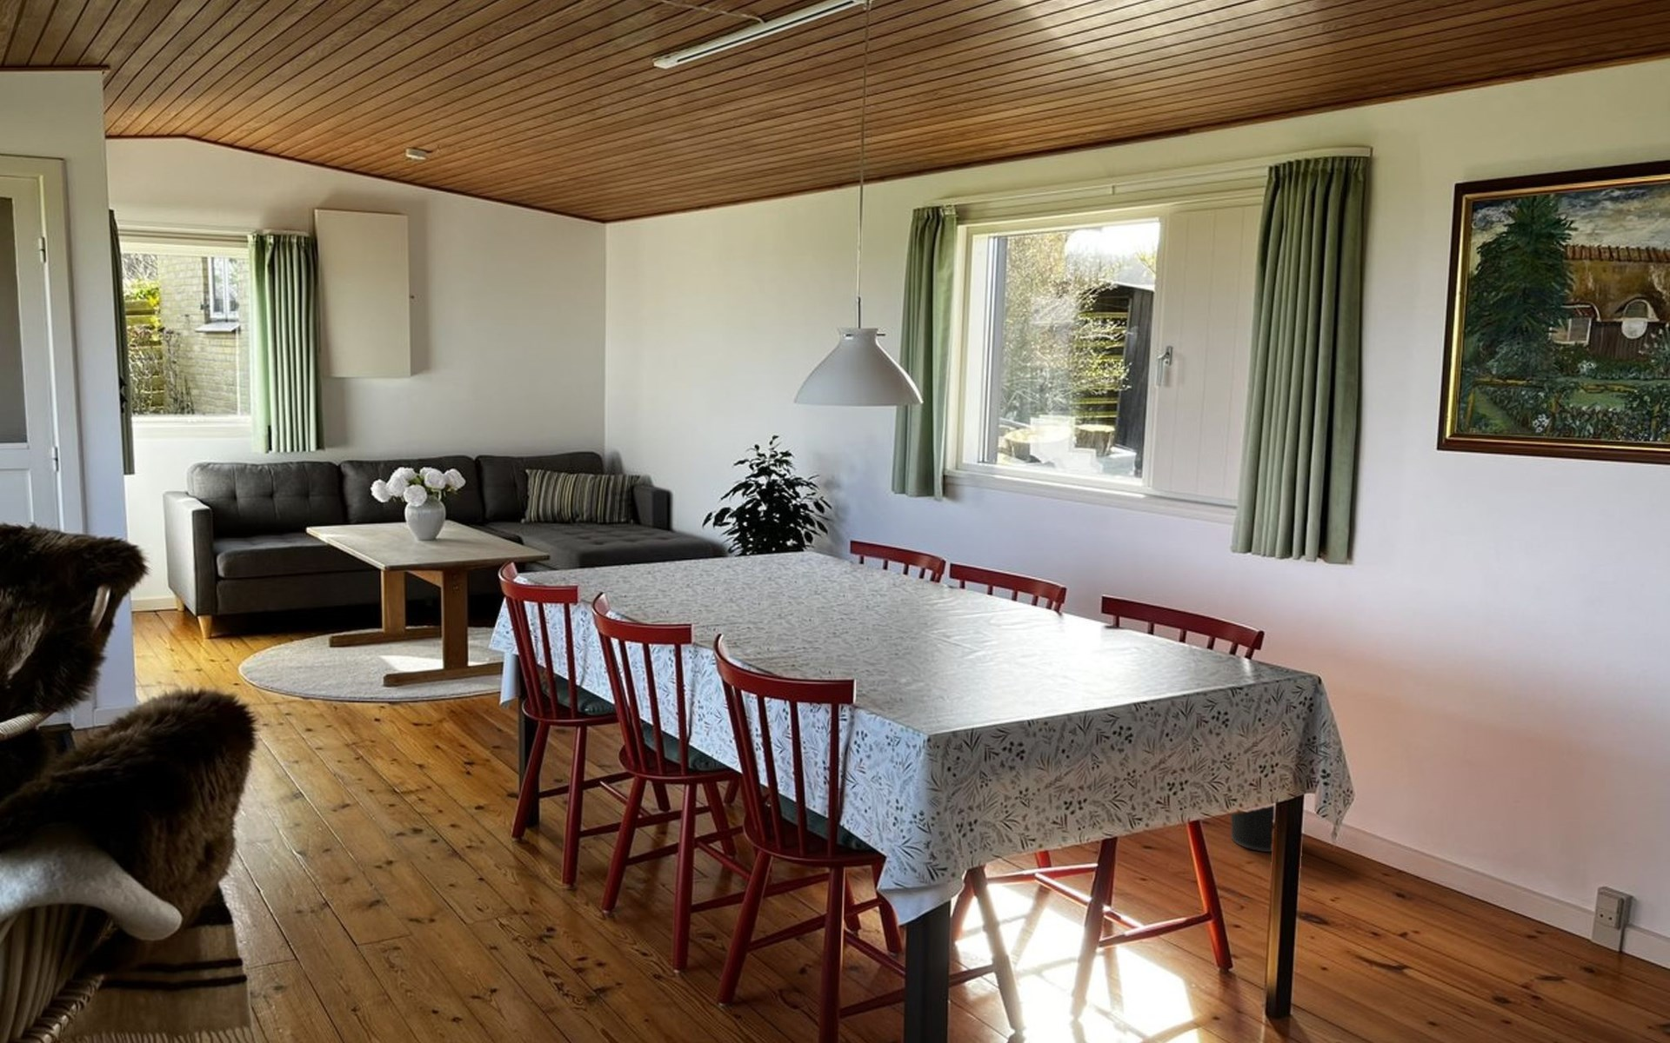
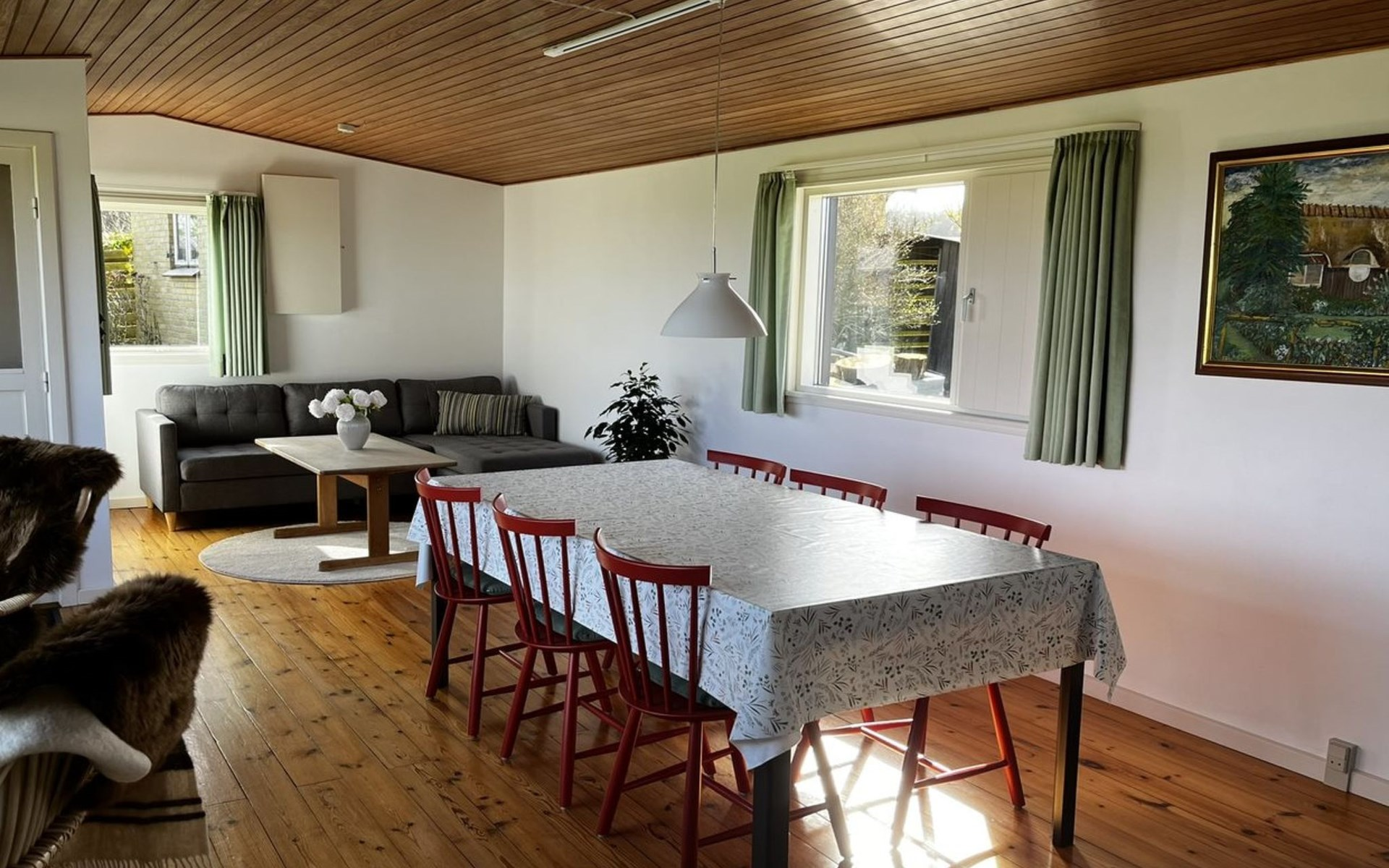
- wastebasket [1230,805,1276,853]
